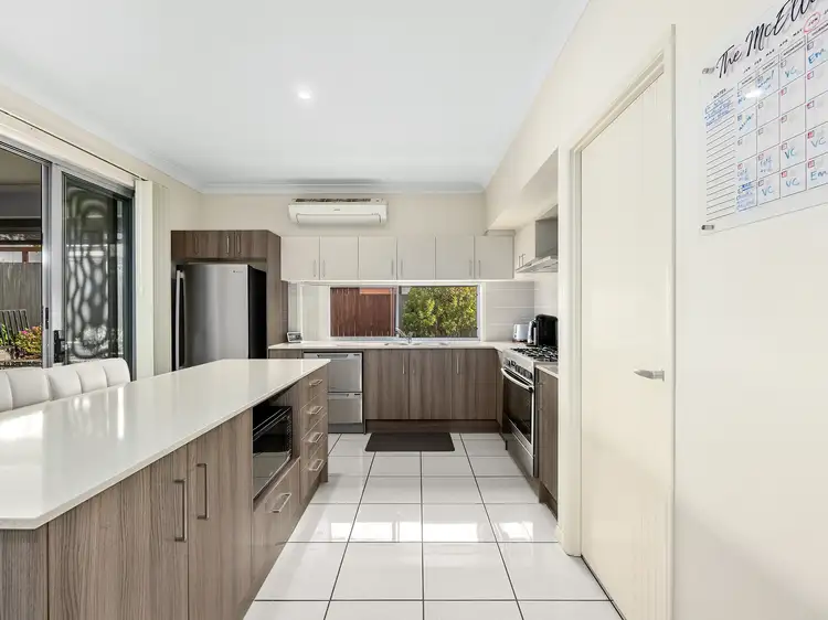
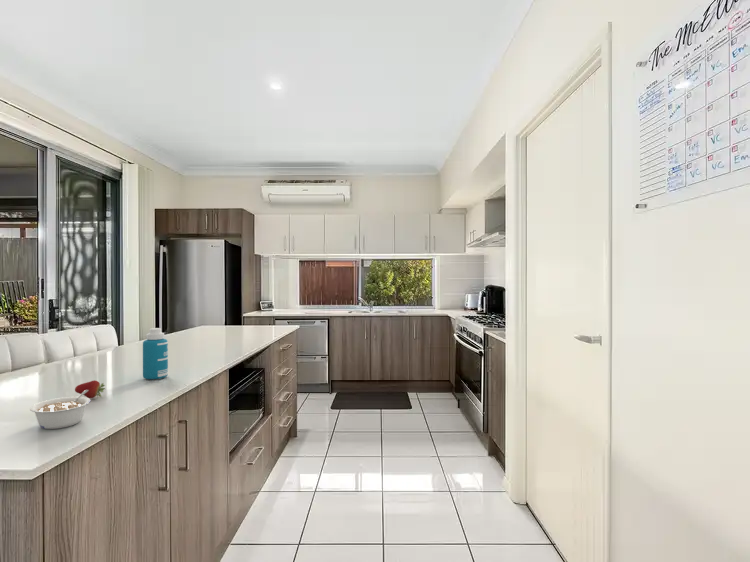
+ bottle [142,327,169,380]
+ legume [29,390,91,430]
+ fruit [74,379,106,399]
